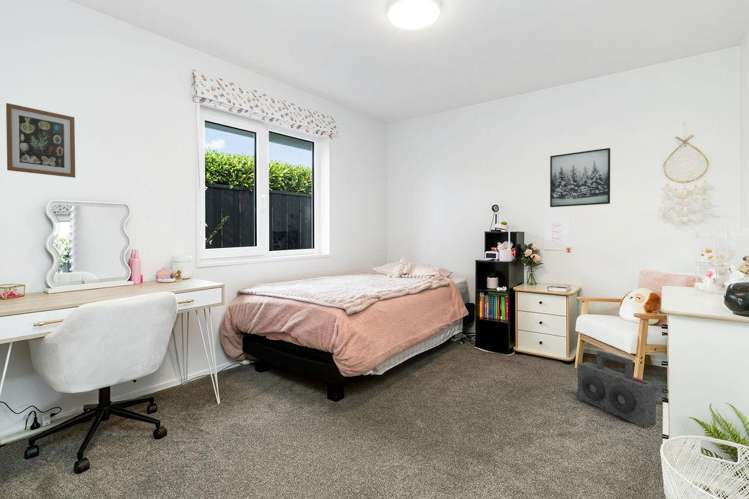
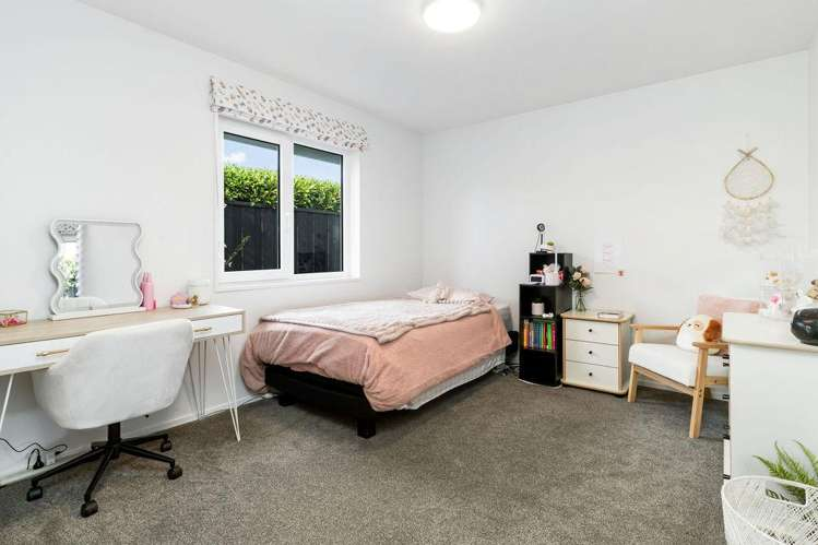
- wall art [549,147,611,208]
- wall art [5,102,76,179]
- speaker [577,349,657,429]
